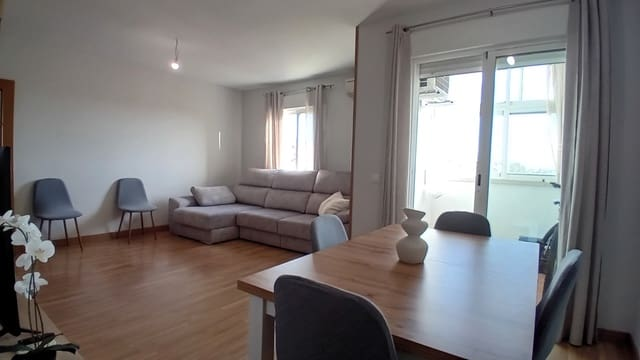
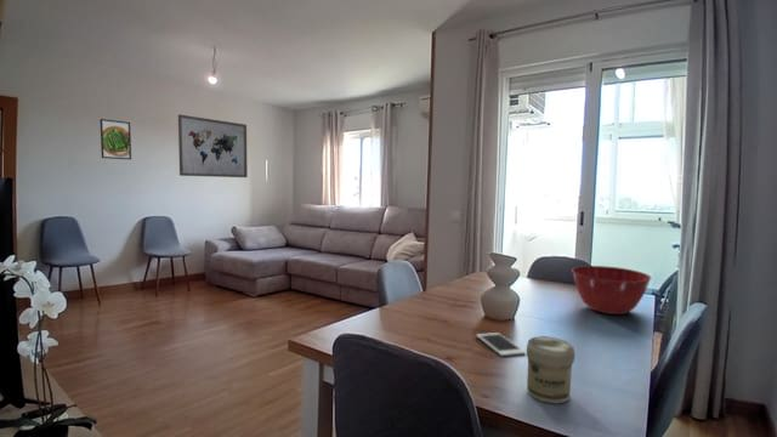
+ mixing bowl [571,265,652,316]
+ cell phone [476,331,526,357]
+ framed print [98,118,132,160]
+ wall art [177,114,249,178]
+ jar [526,335,575,404]
